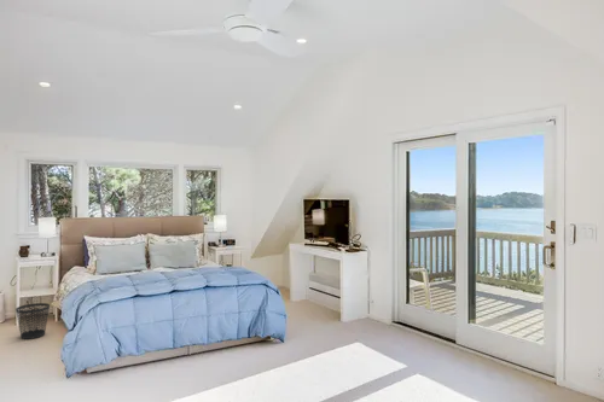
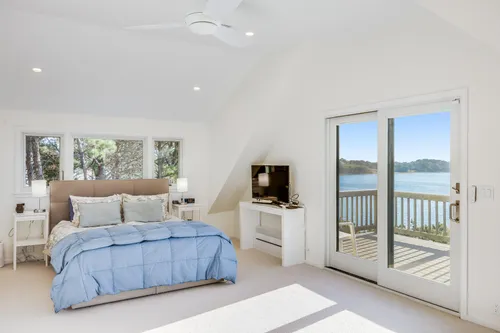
- wastebasket [14,302,51,340]
